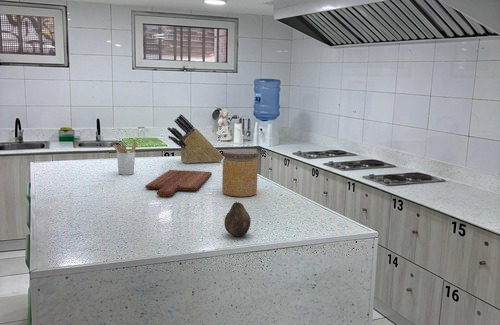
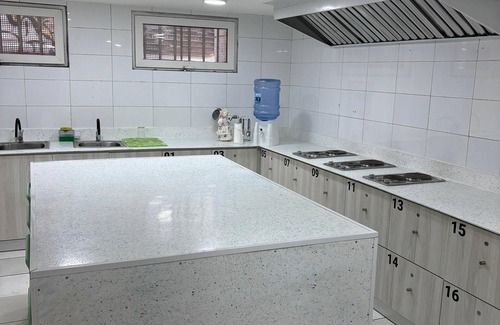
- jar [221,148,259,198]
- cutting board [144,169,213,197]
- fruit [223,200,252,237]
- knife block [166,113,224,164]
- utensil holder [112,141,138,176]
